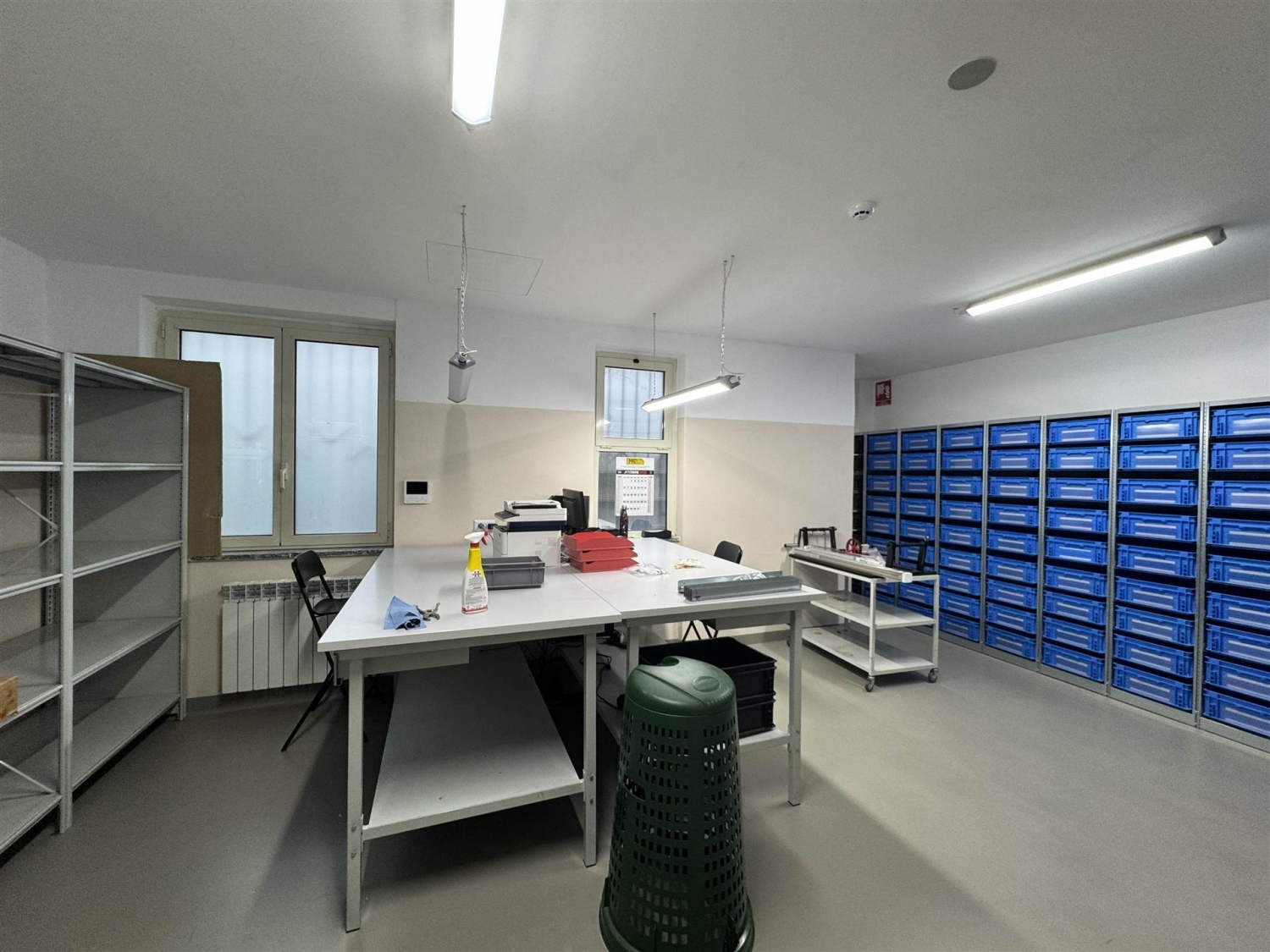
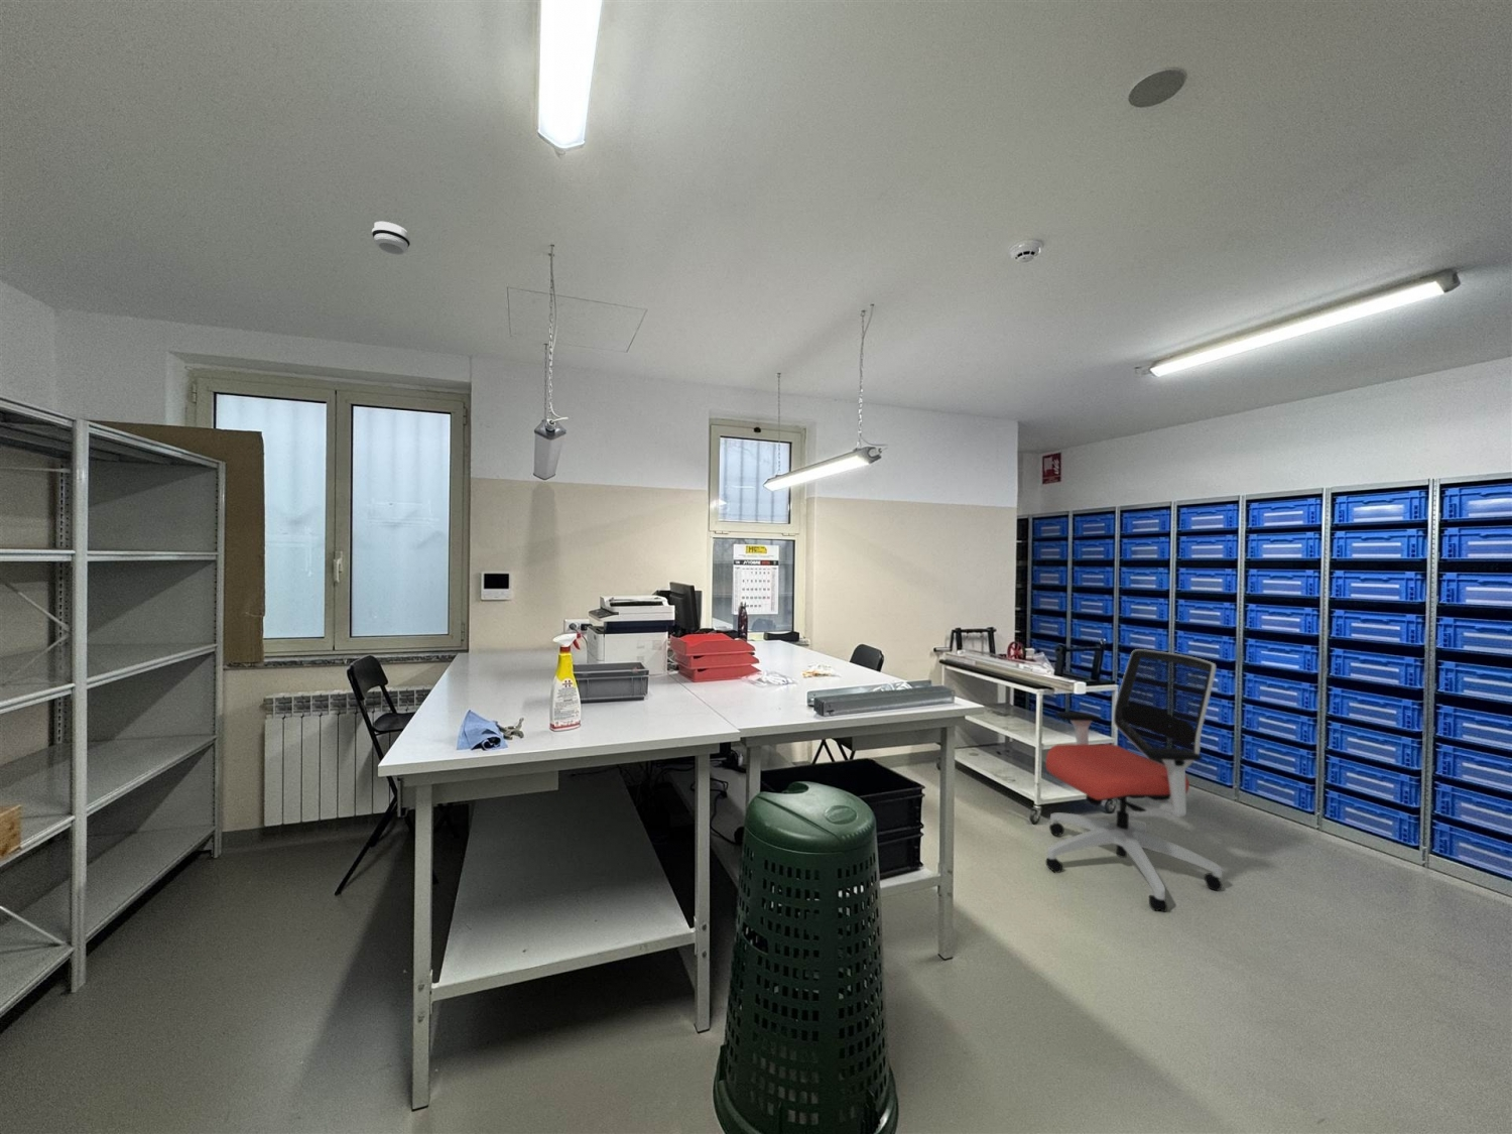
+ smoke detector [371,220,411,256]
+ office chair [1044,648,1224,914]
